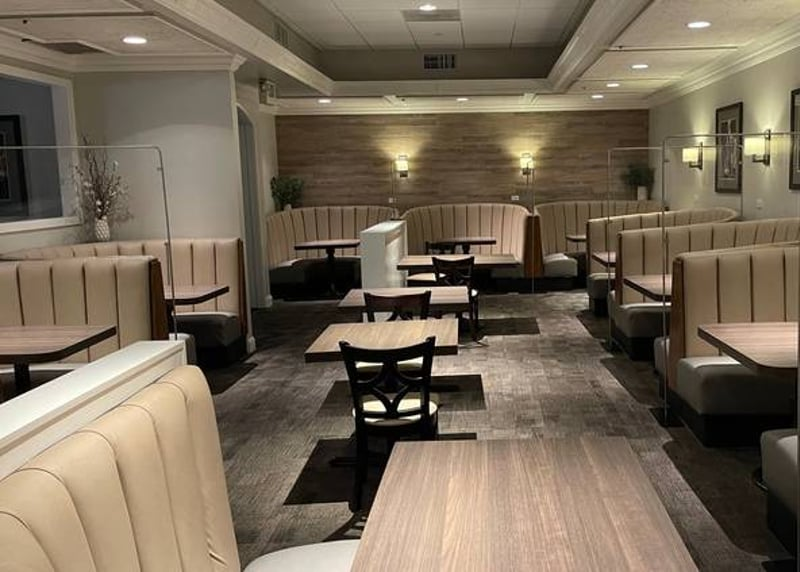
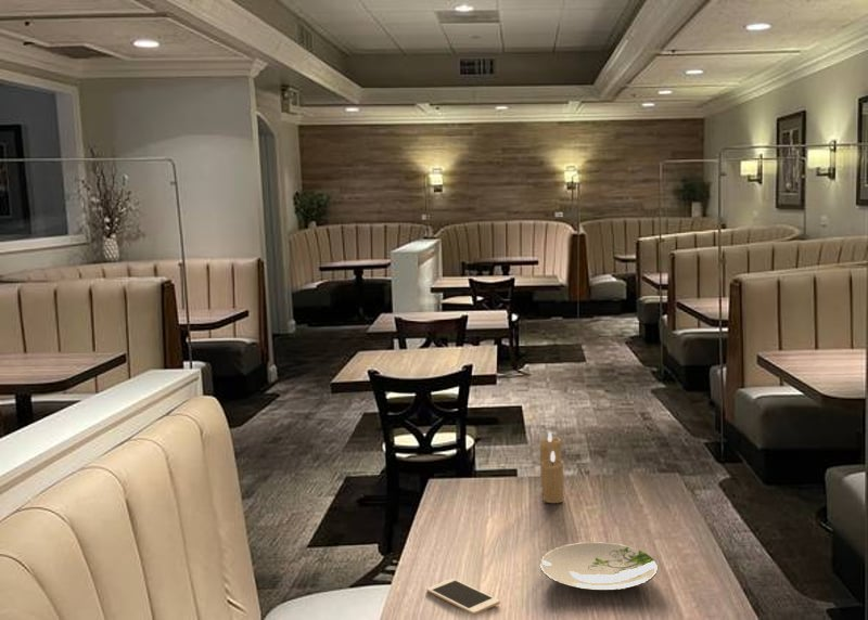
+ cell phone [425,578,501,616]
+ plate [539,541,659,592]
+ candle [538,430,565,504]
